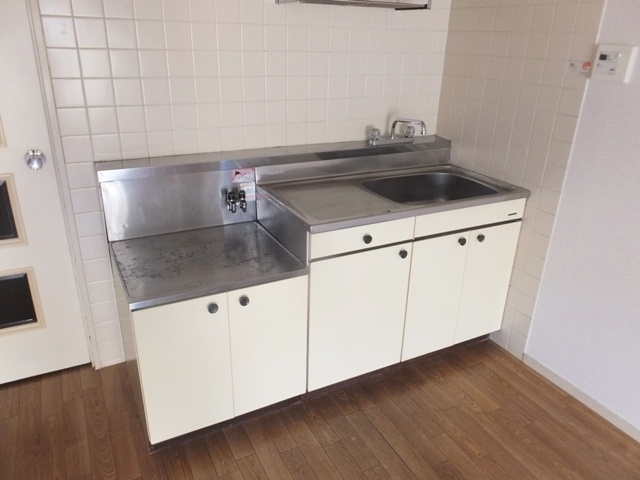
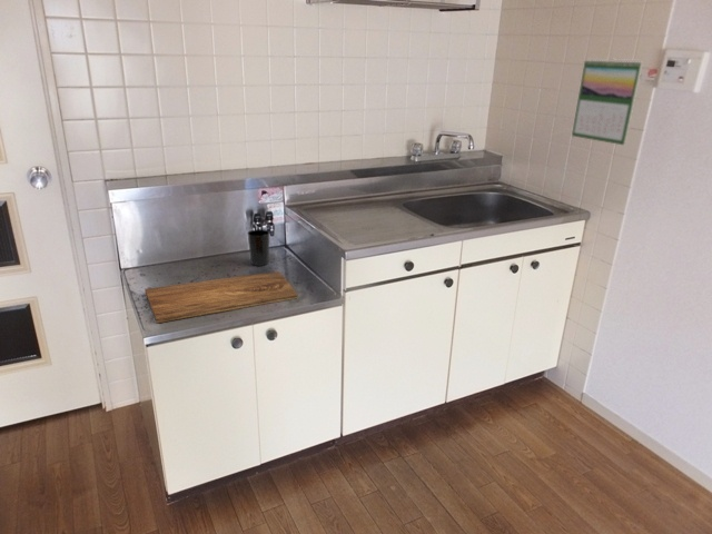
+ cutting board [144,270,298,324]
+ cup [246,228,270,267]
+ calendar [571,57,644,146]
